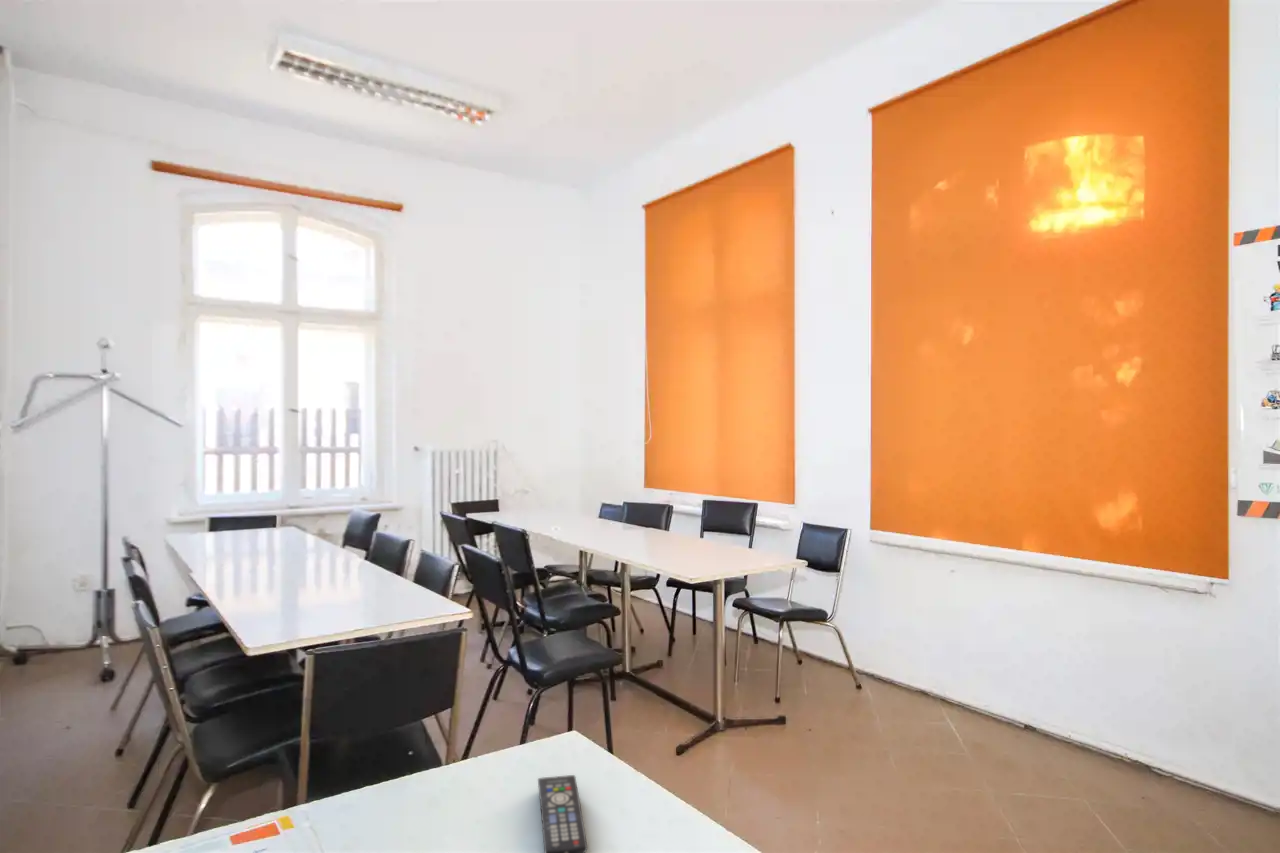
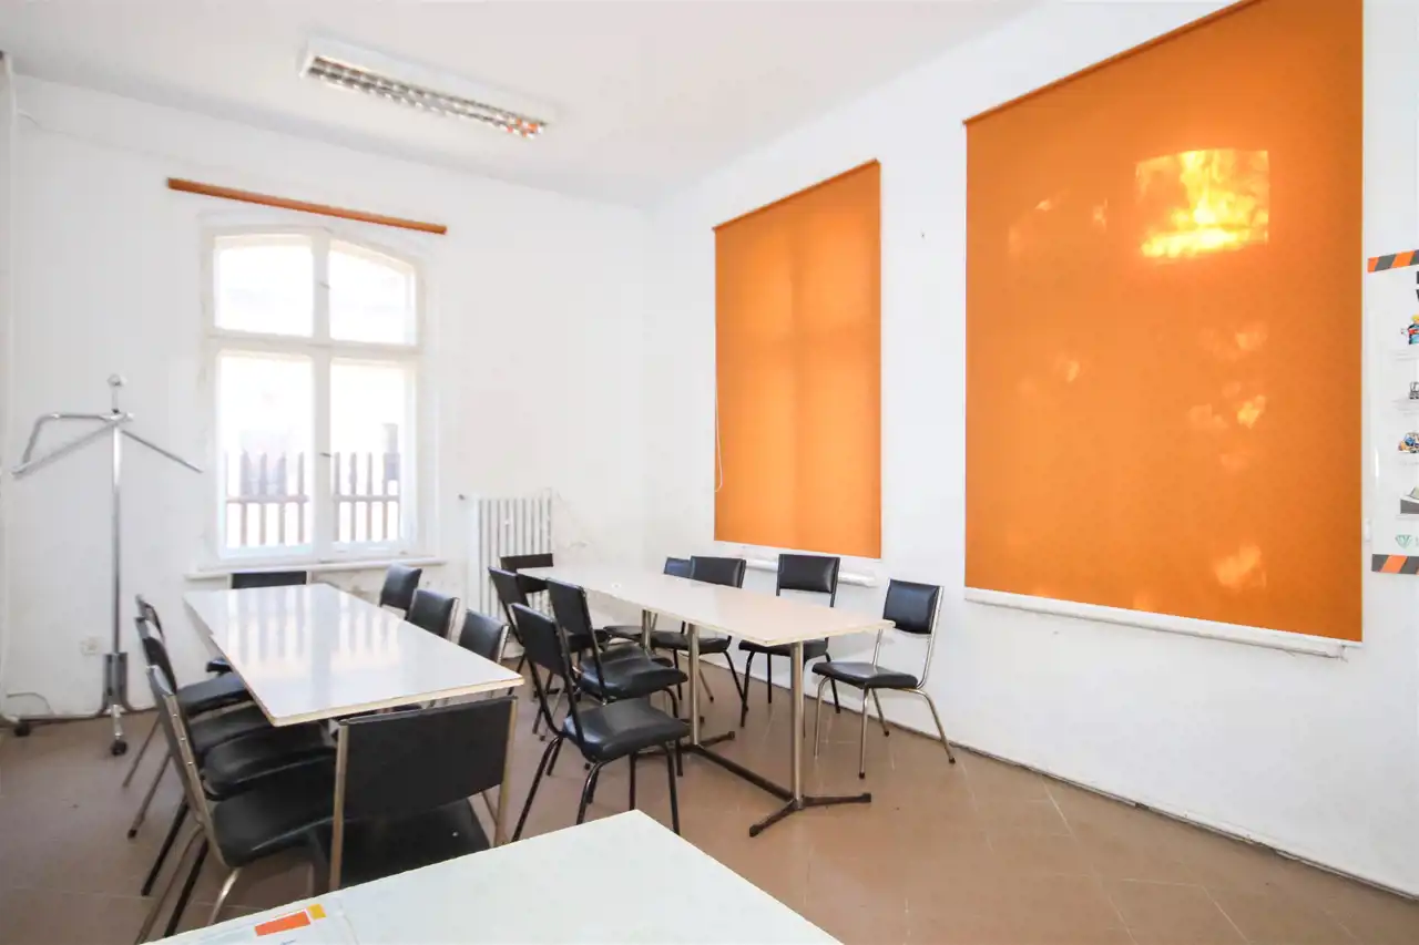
- remote control [537,774,588,853]
